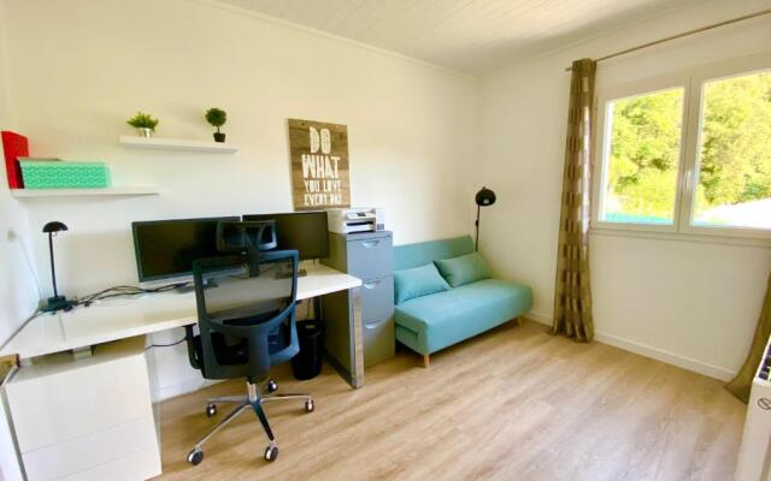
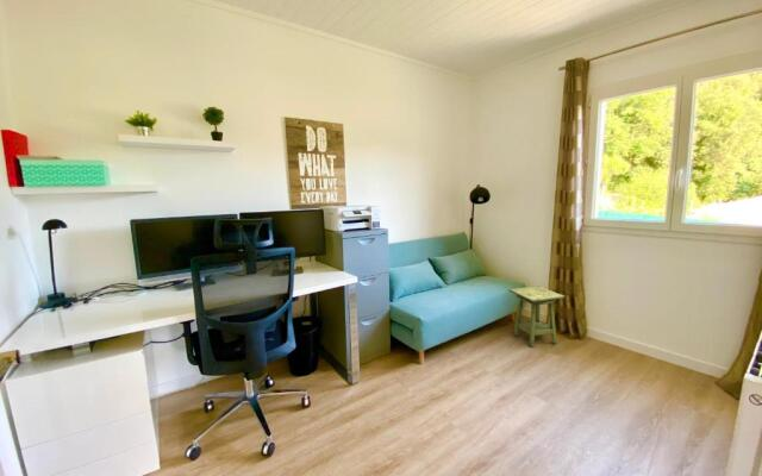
+ side table [507,286,566,349]
